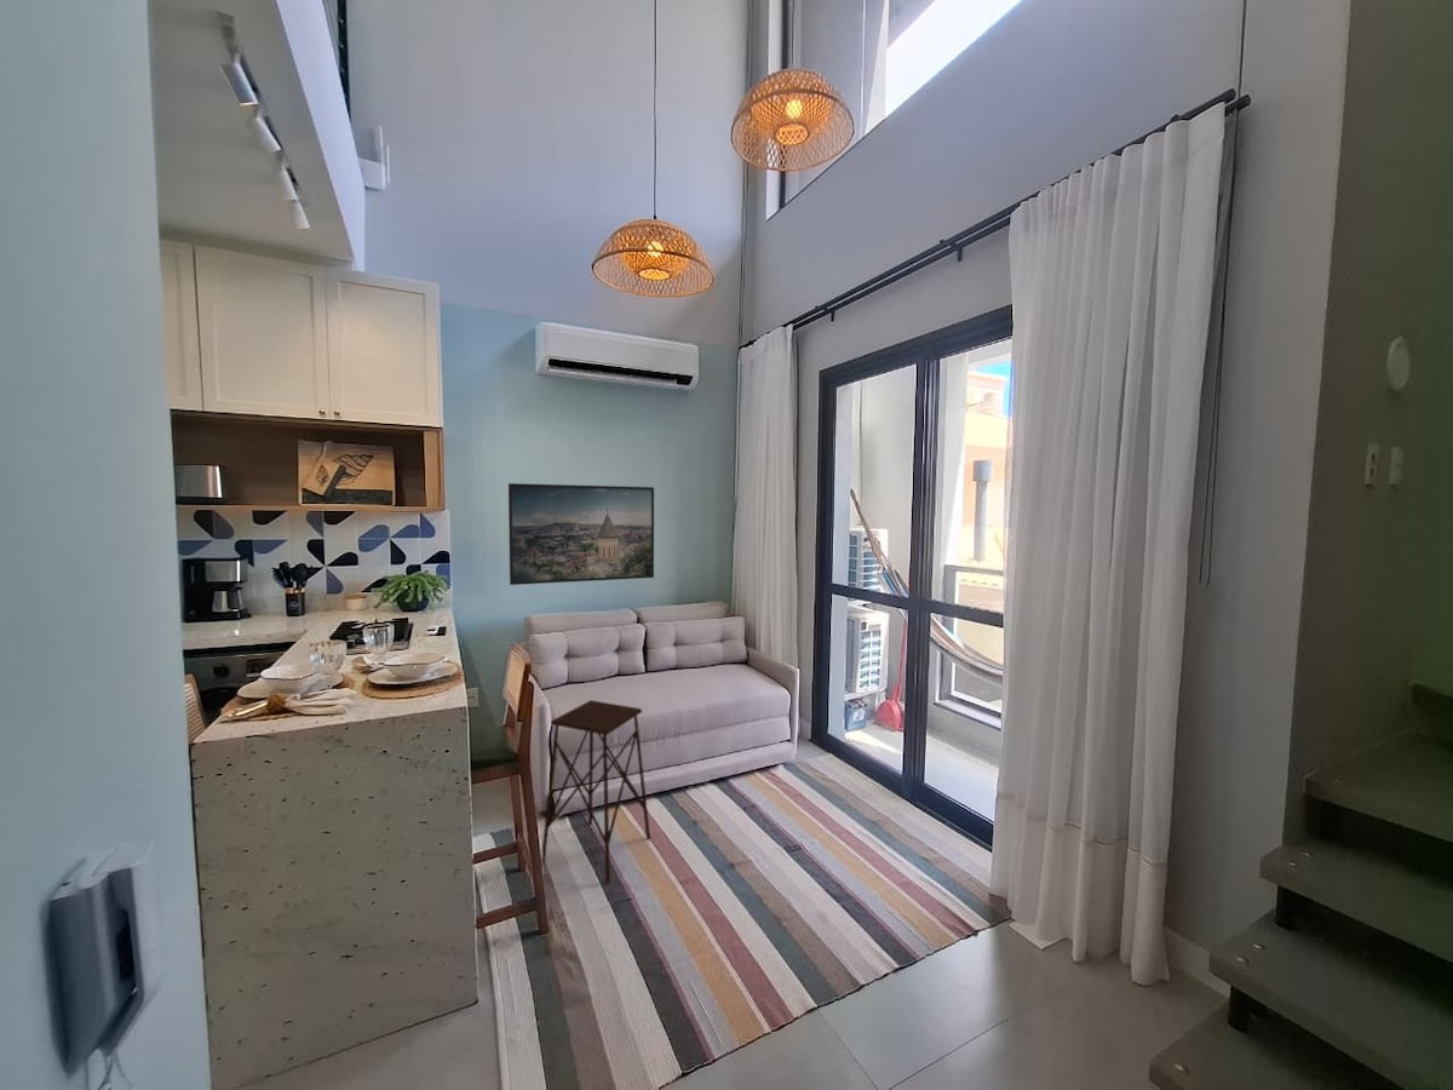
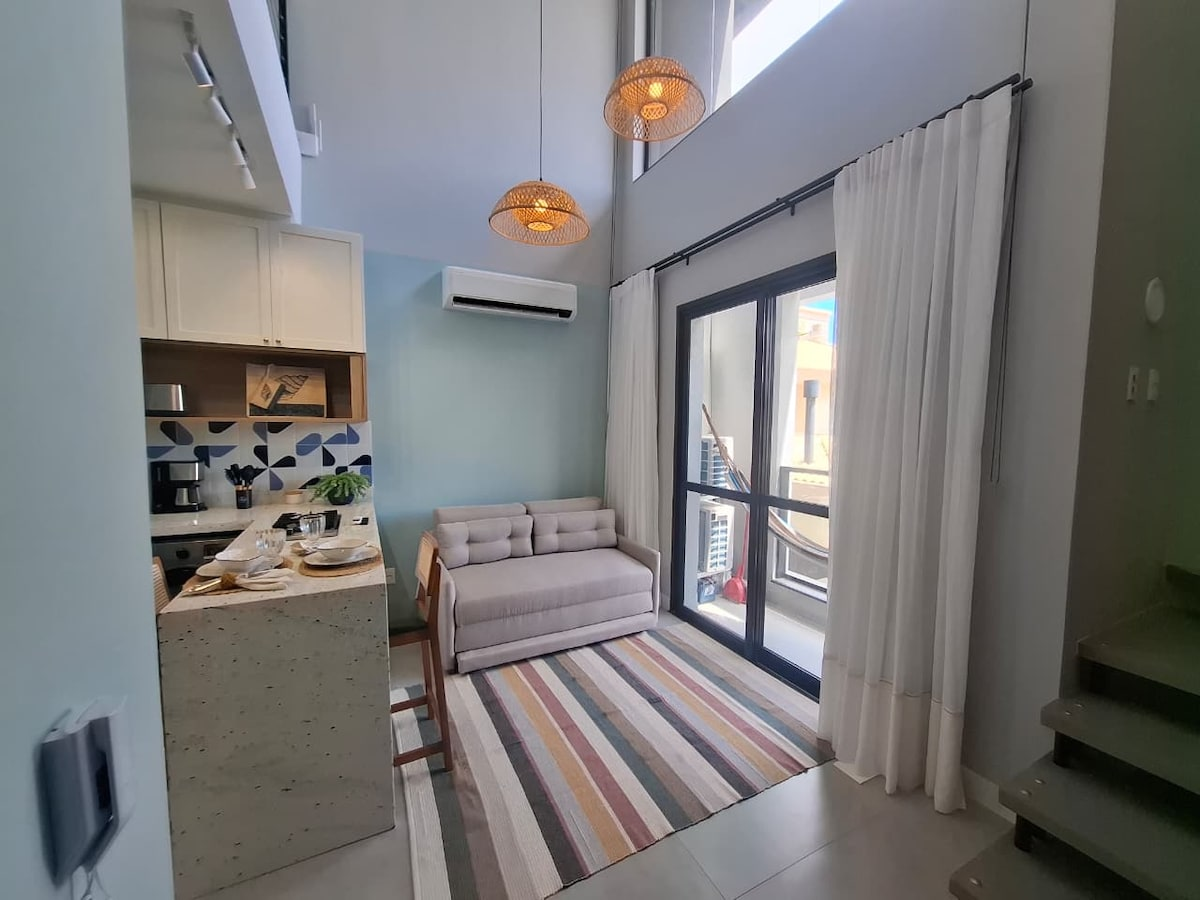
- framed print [507,482,655,586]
- side table [541,699,651,884]
